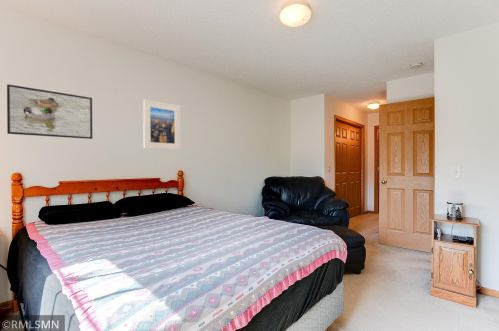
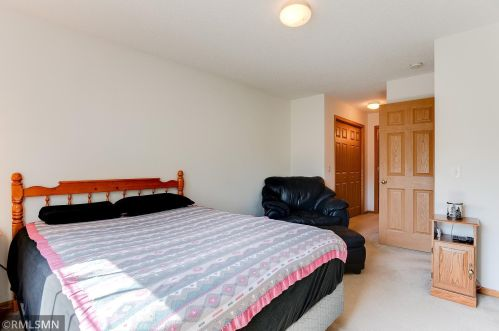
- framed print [142,98,181,151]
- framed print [6,83,93,140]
